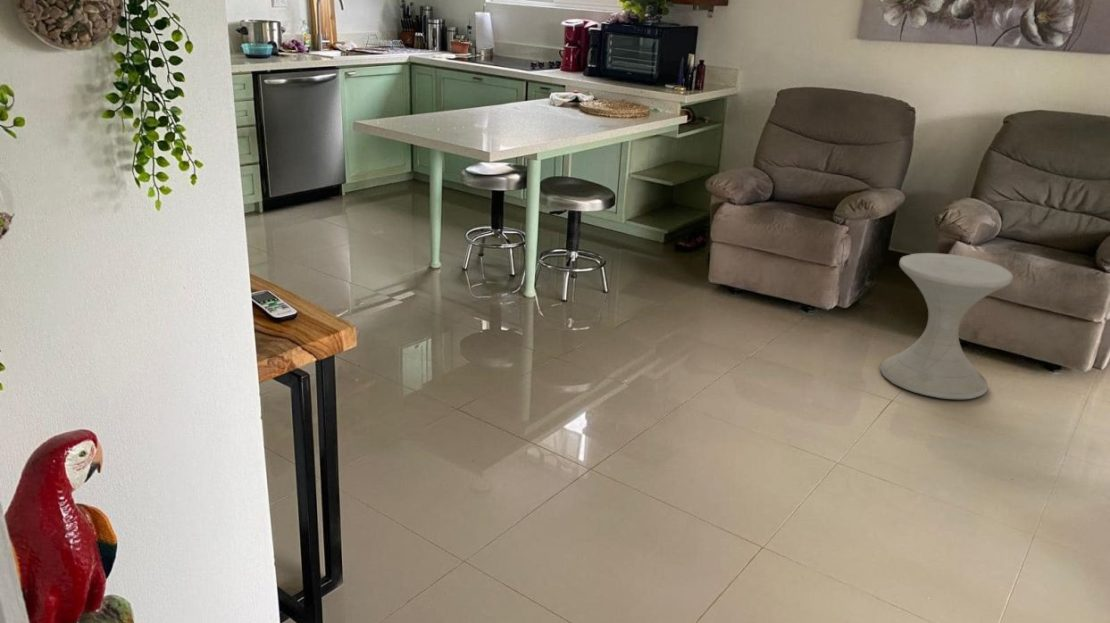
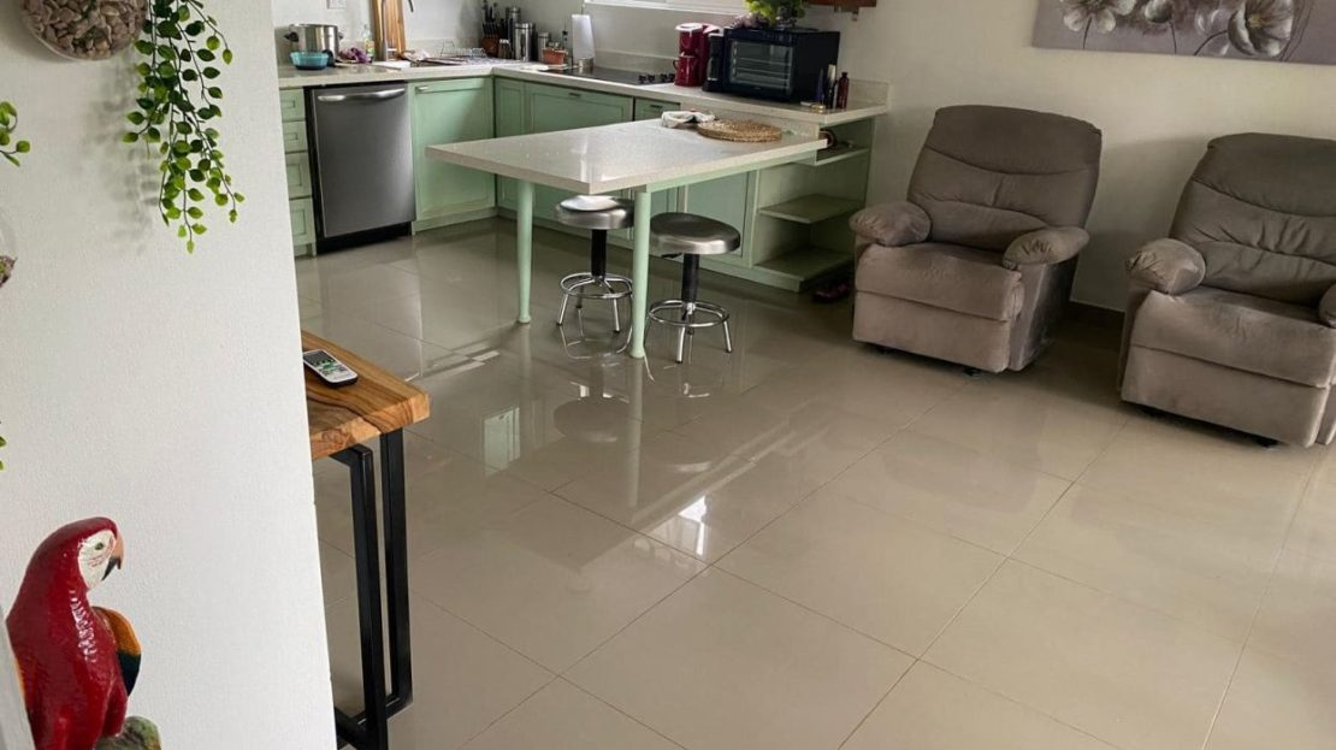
- side table [879,252,1014,400]
